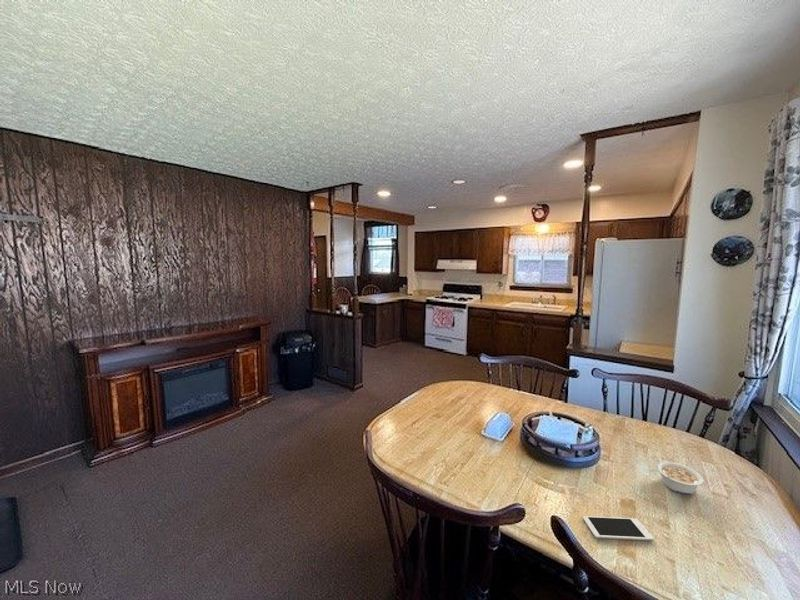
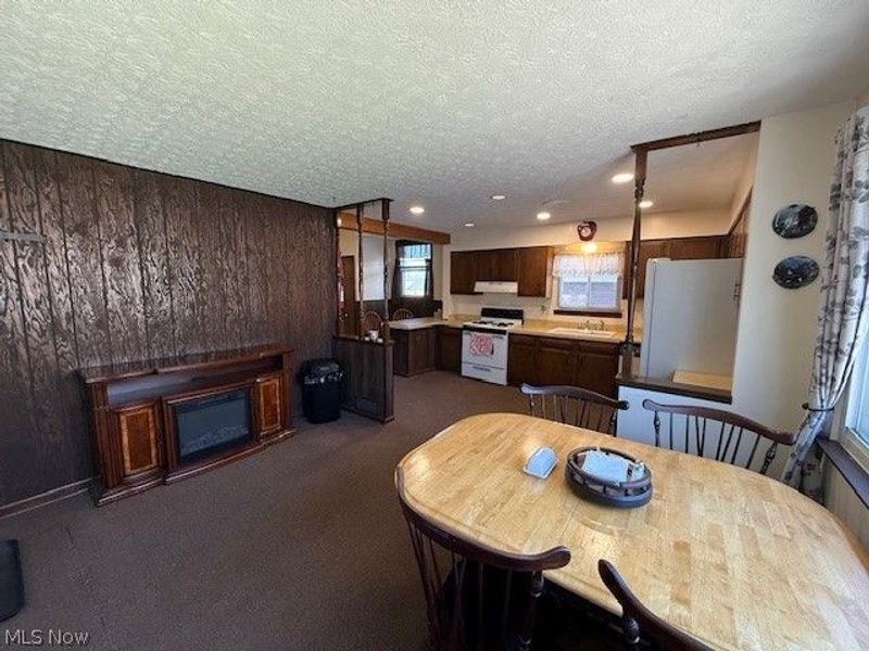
- cell phone [582,515,655,542]
- legume [656,461,704,495]
